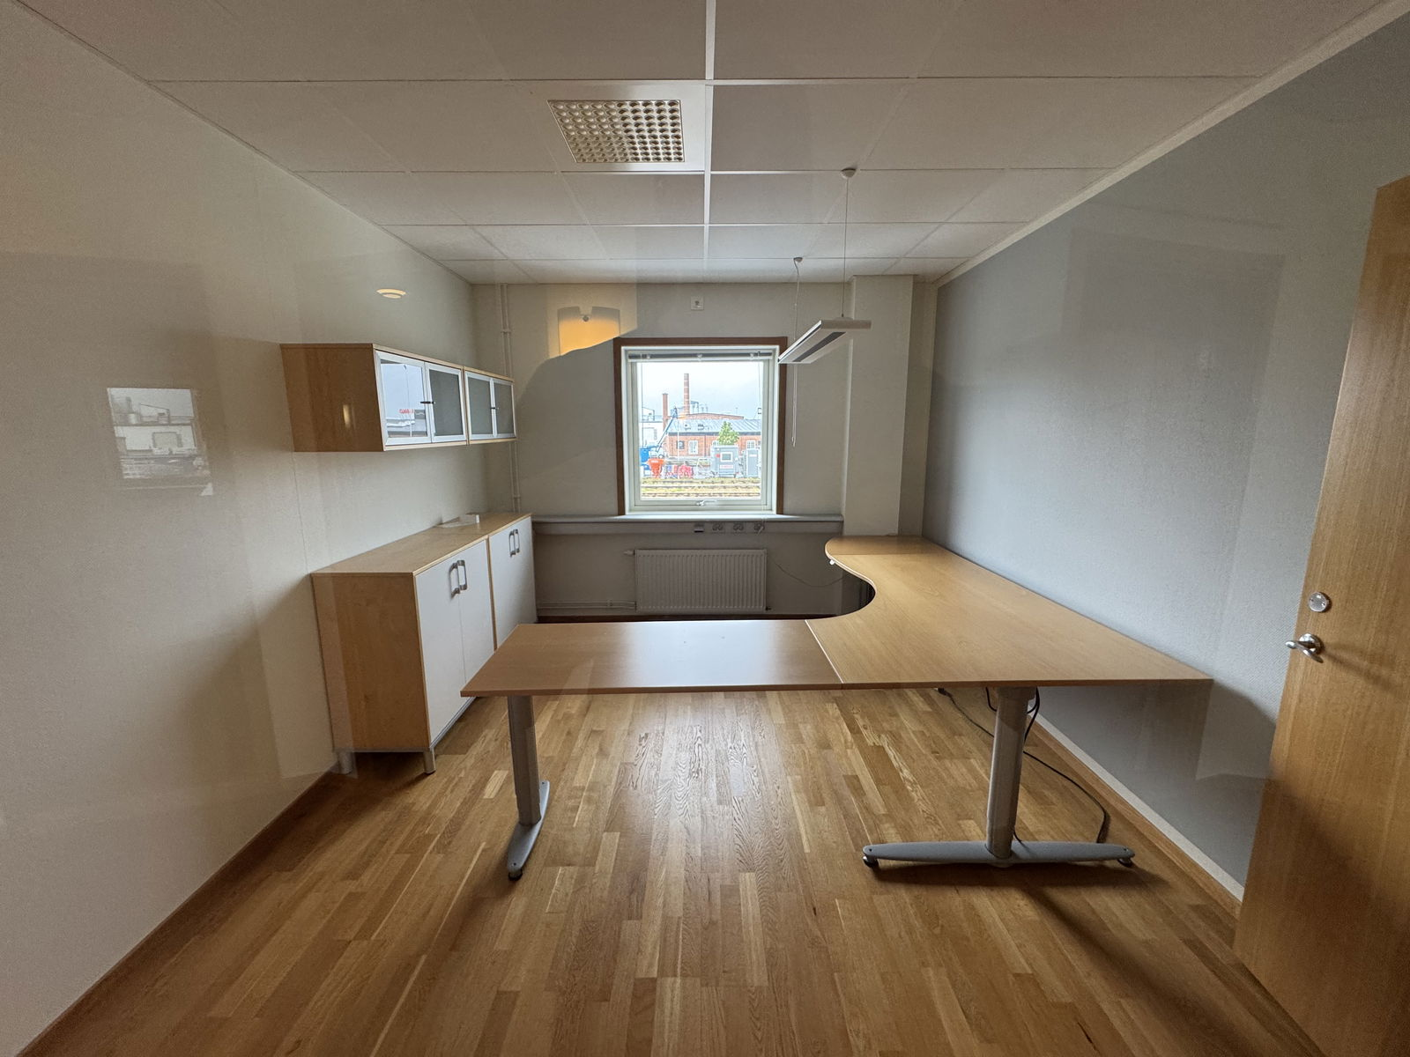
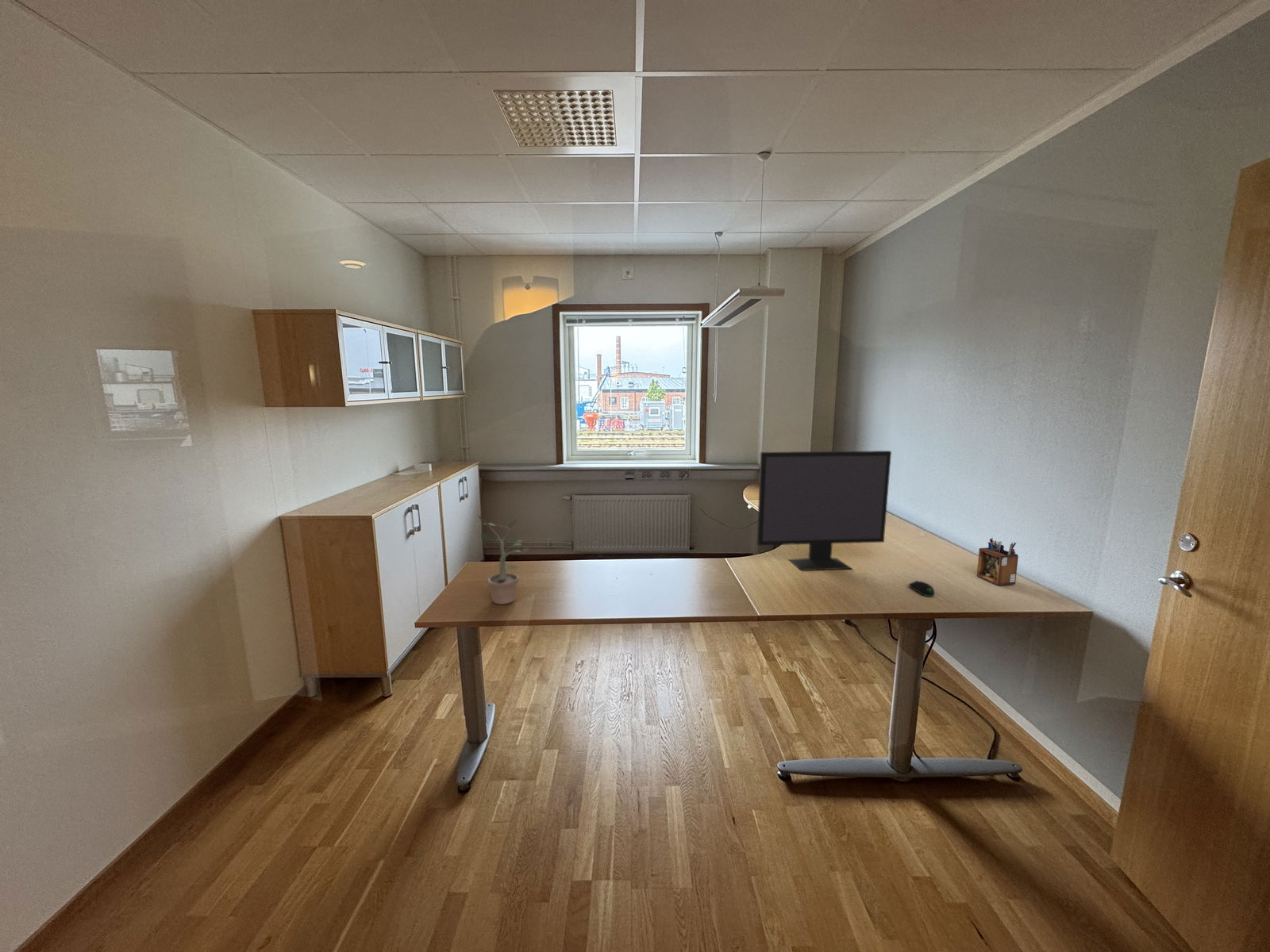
+ computer mouse [908,580,935,597]
+ desk organizer [976,537,1019,586]
+ monitor [756,450,892,571]
+ potted plant [478,514,529,605]
